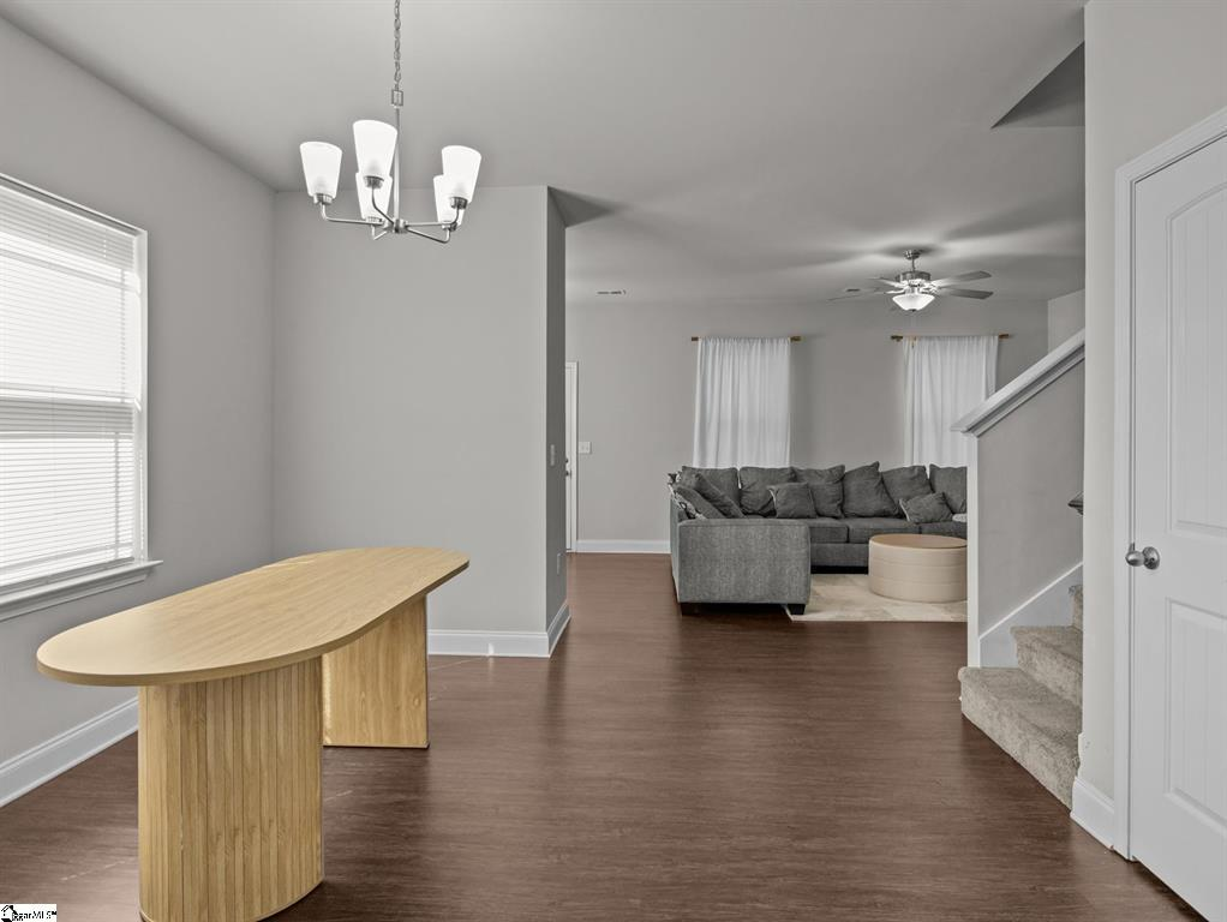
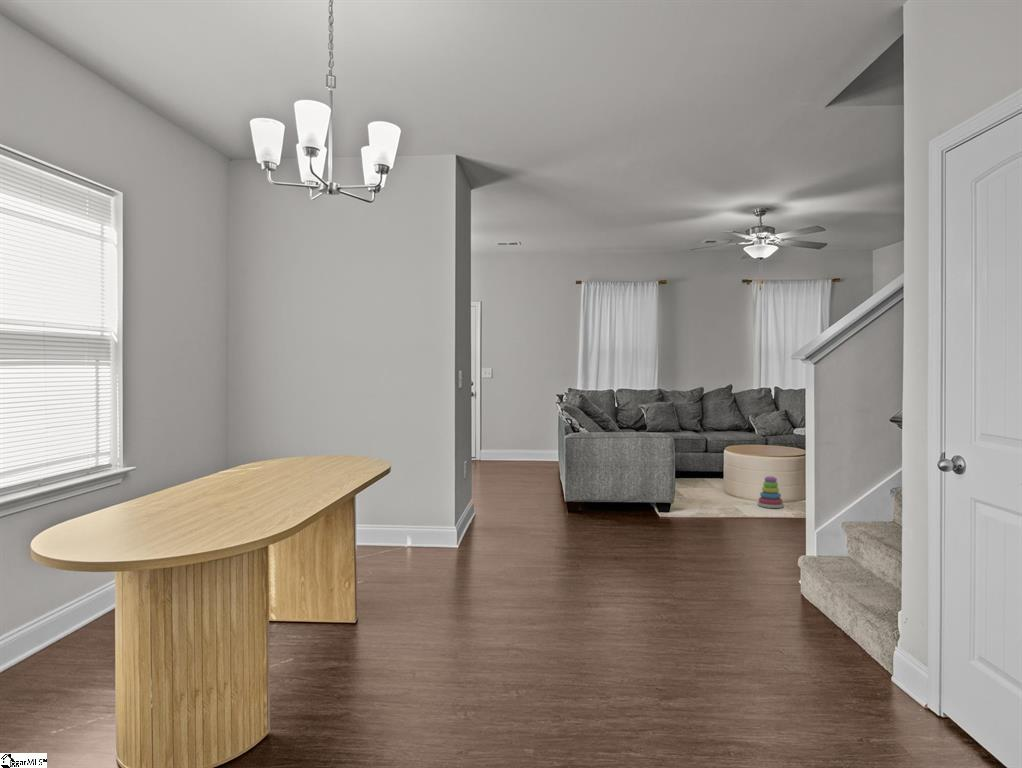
+ stacking toy [757,475,785,509]
